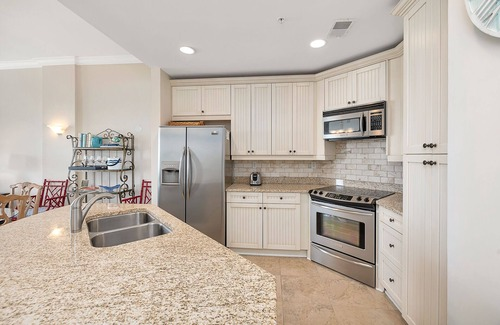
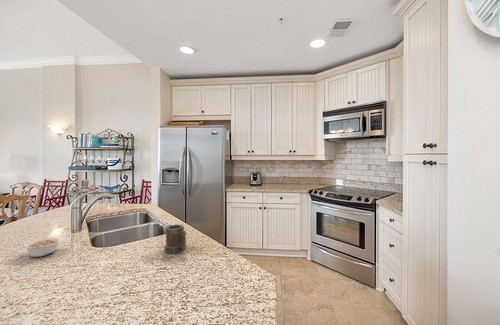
+ mug [163,223,187,255]
+ legume [23,237,62,258]
